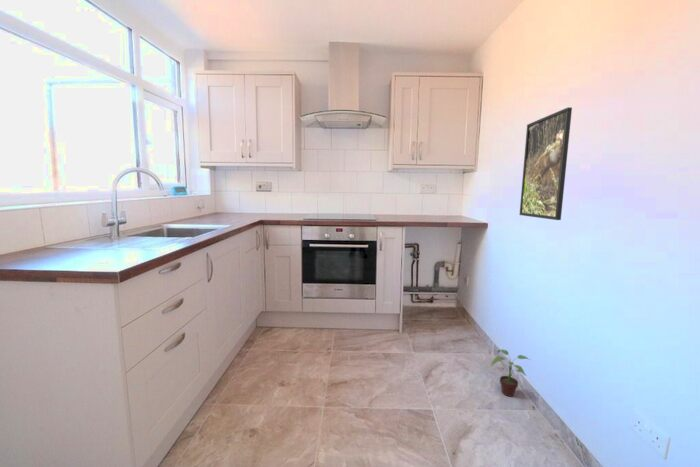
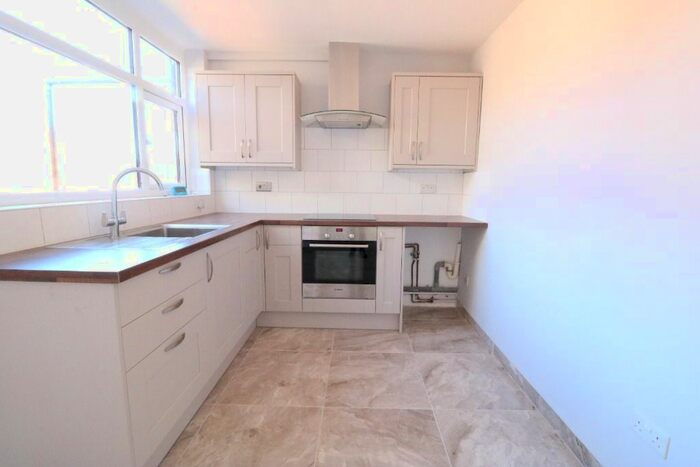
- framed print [519,106,573,221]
- potted plant [490,349,531,398]
